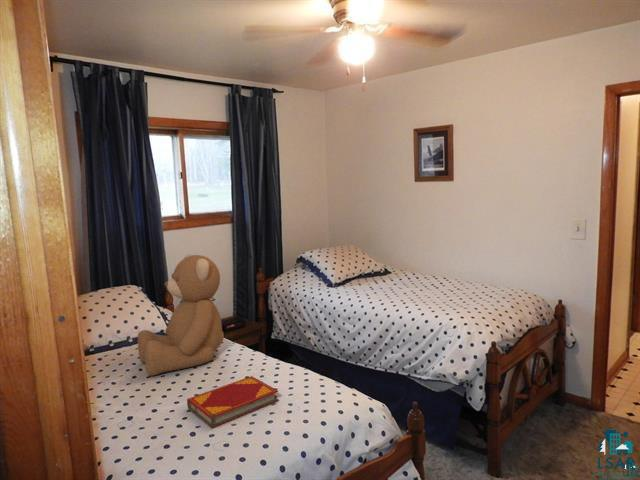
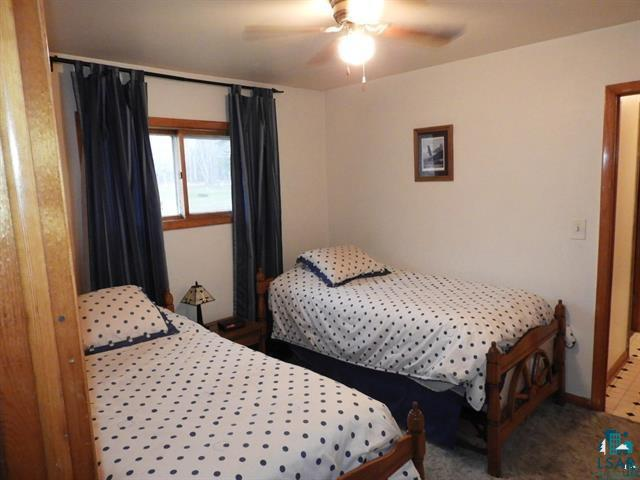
- teddy bear [137,253,225,377]
- hardback book [186,375,280,429]
